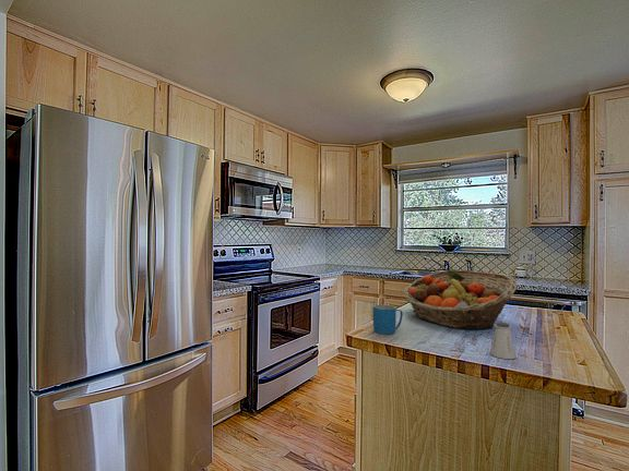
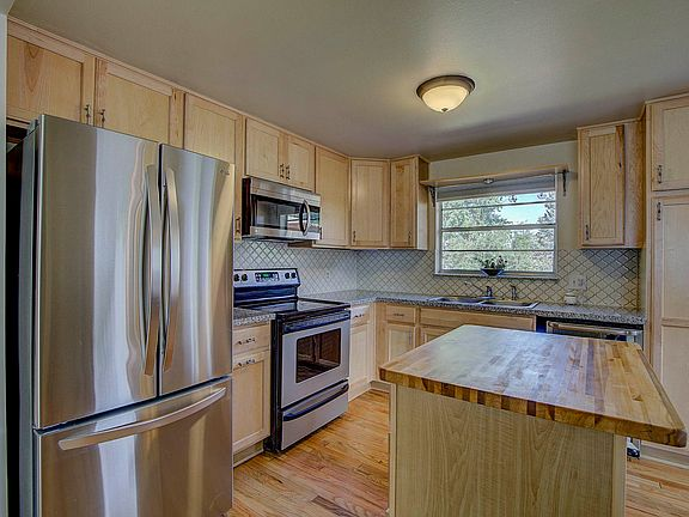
- saltshaker [489,322,517,360]
- mug [372,303,404,335]
- fruit basket [403,269,519,330]
